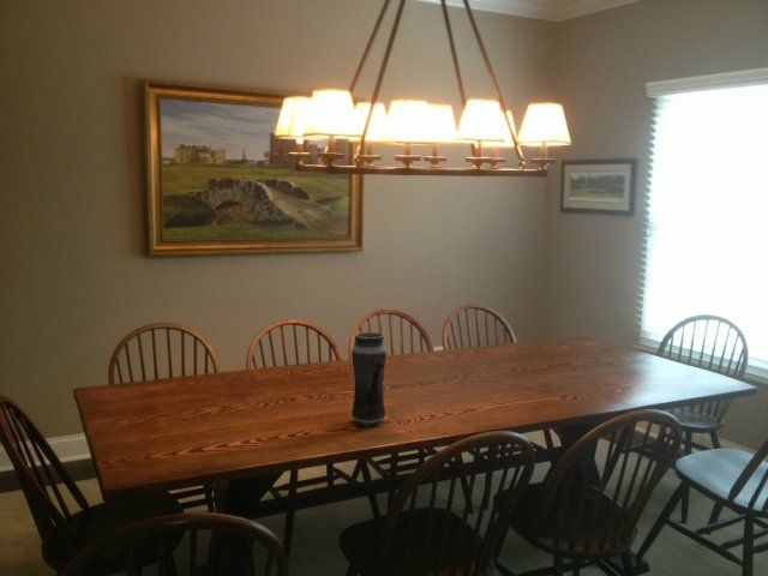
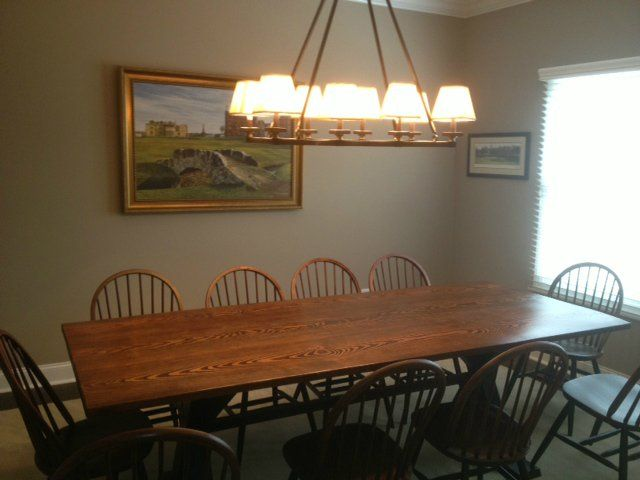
- vase [350,331,388,426]
